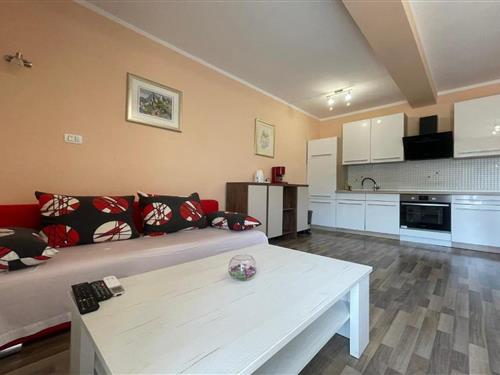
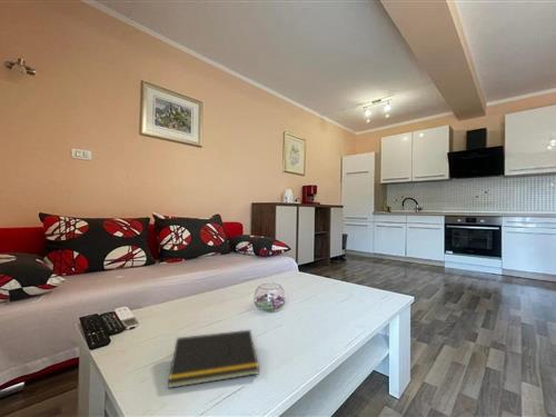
+ notepad [167,329,260,389]
